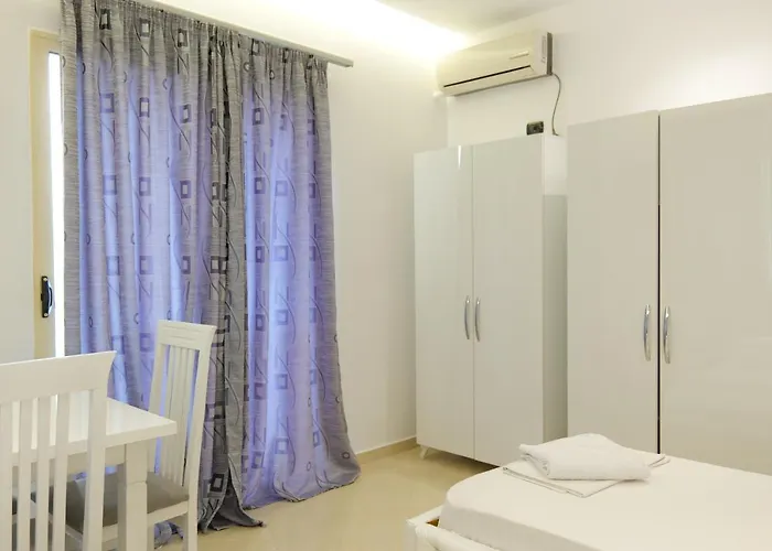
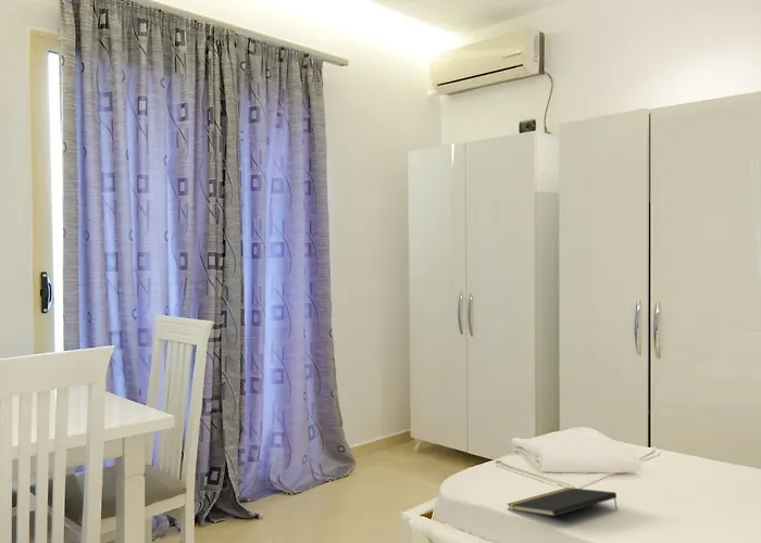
+ notepad [506,487,619,518]
